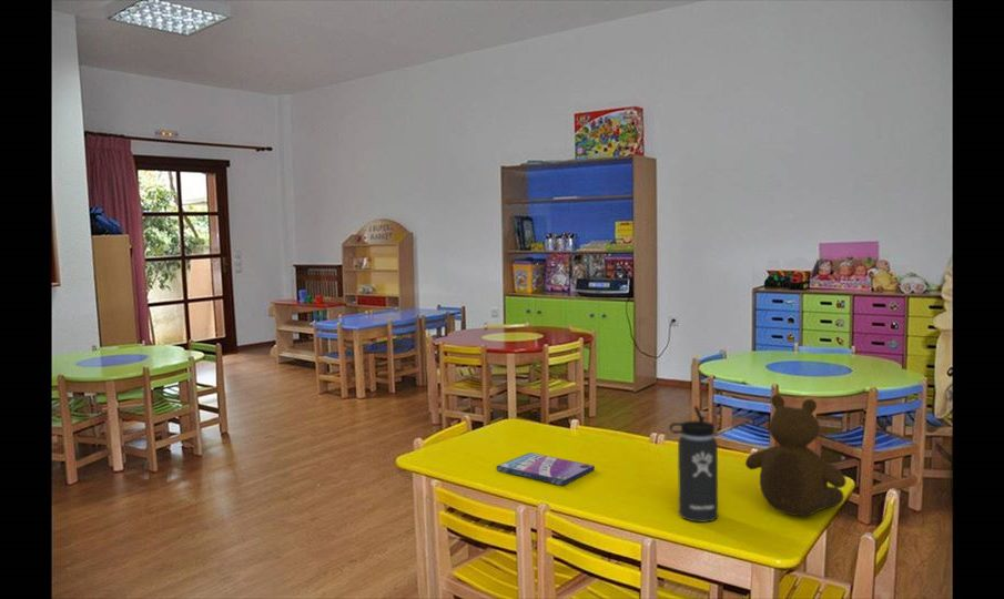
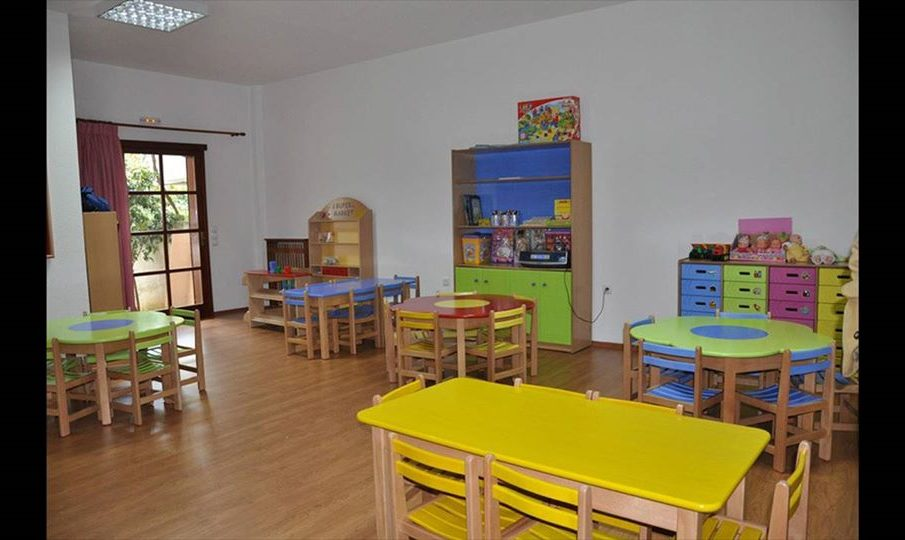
- thermos bottle [668,405,719,524]
- video game case [495,451,596,486]
- teddy bear [744,394,848,517]
